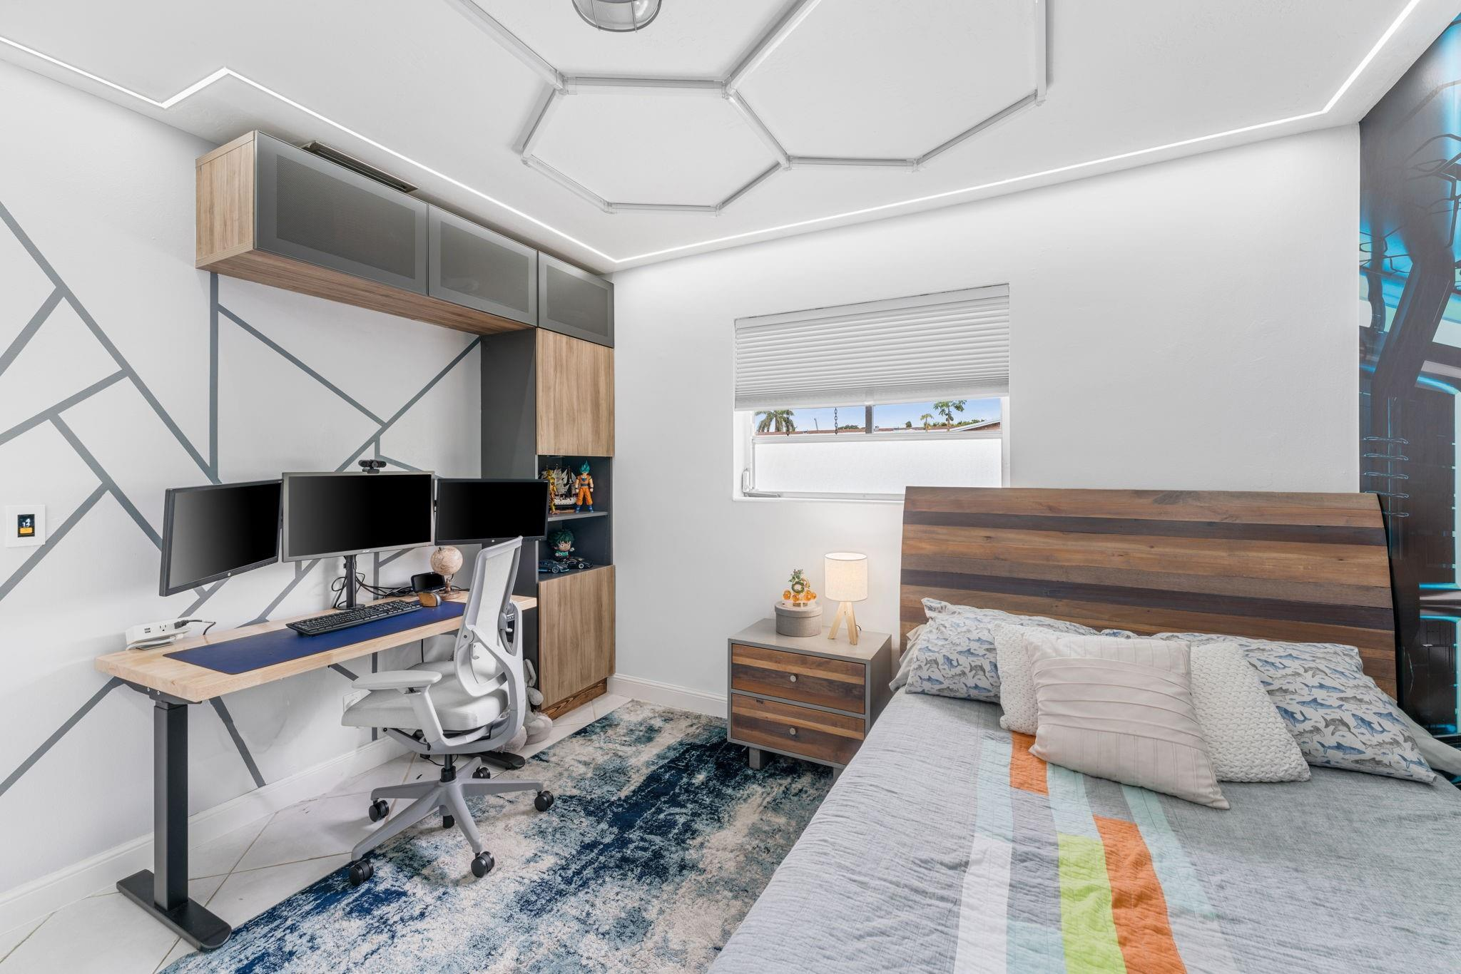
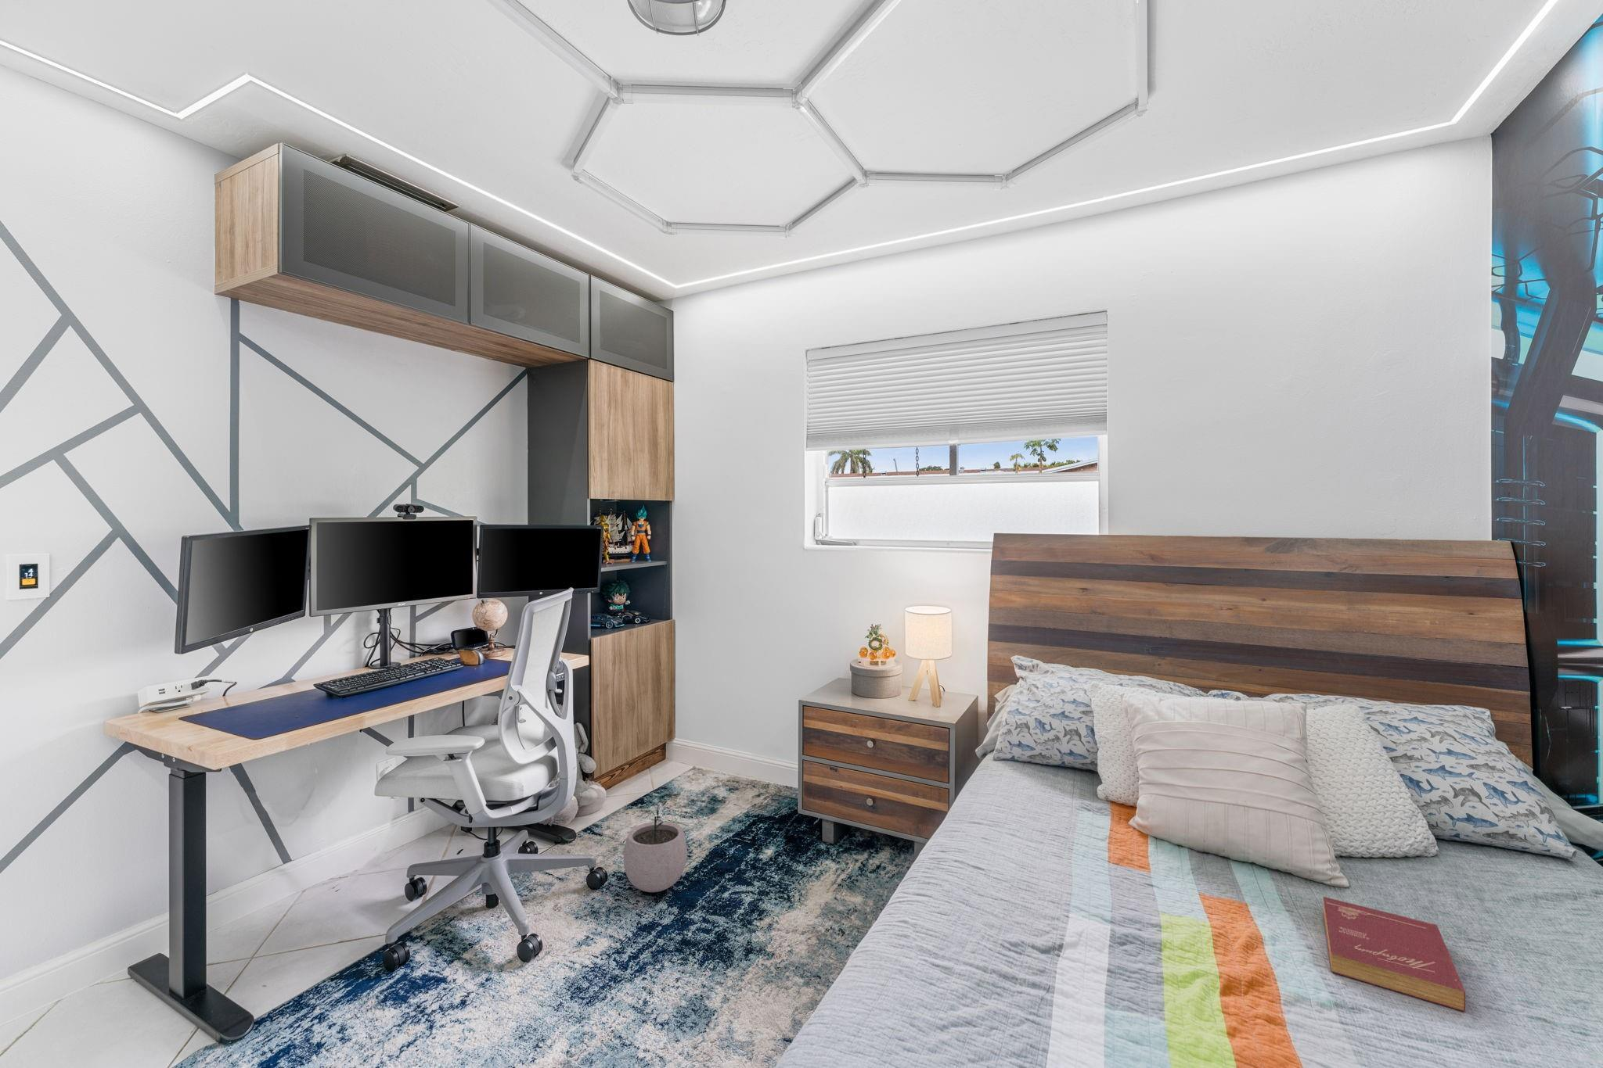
+ plant pot [623,808,688,893]
+ book [1322,896,1466,1012]
